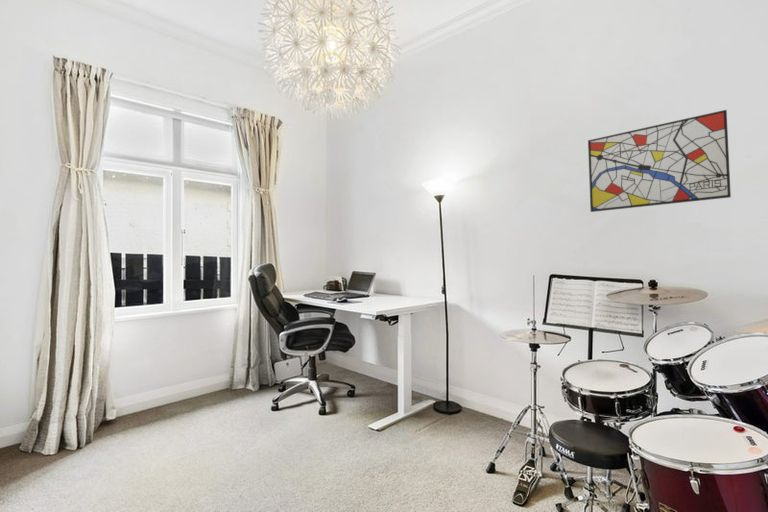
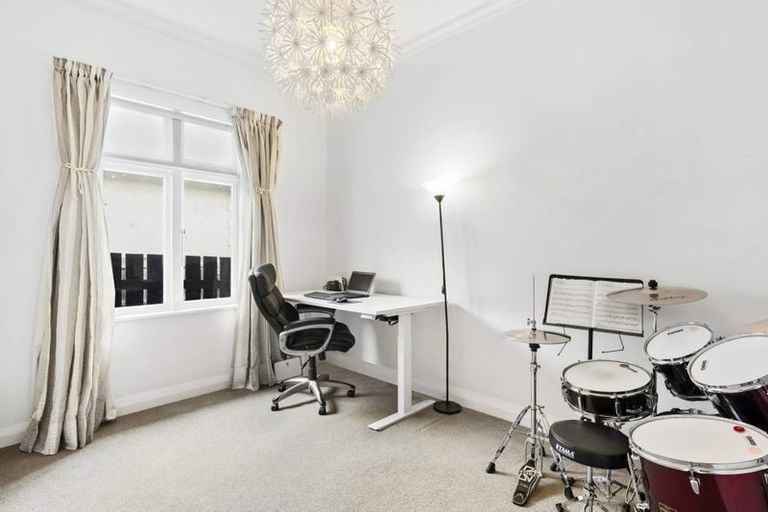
- wall art [587,109,732,213]
